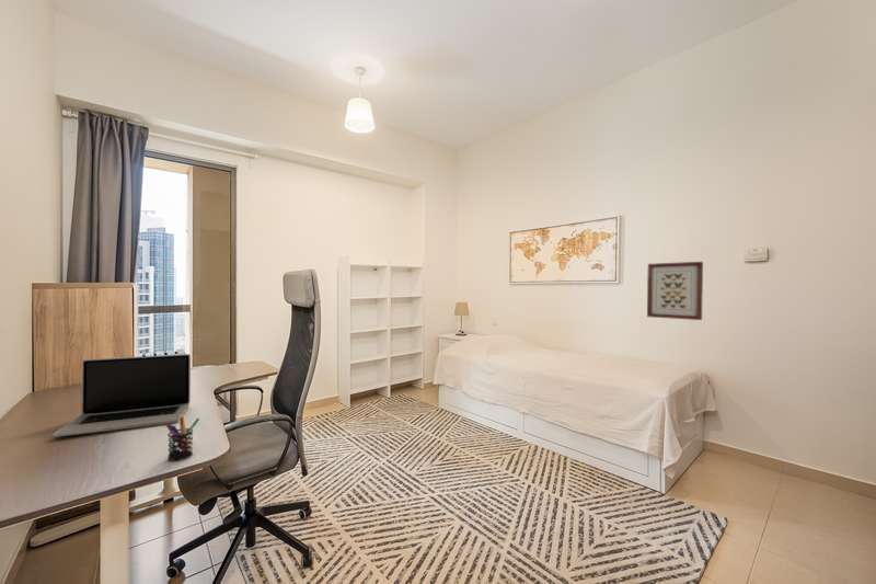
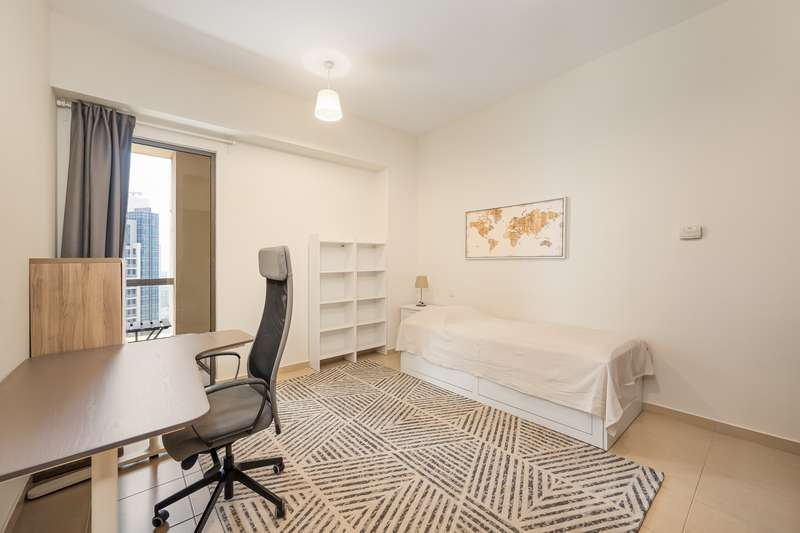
- pen holder [165,414,200,462]
- wall art [646,261,704,321]
- laptop [51,353,192,438]
